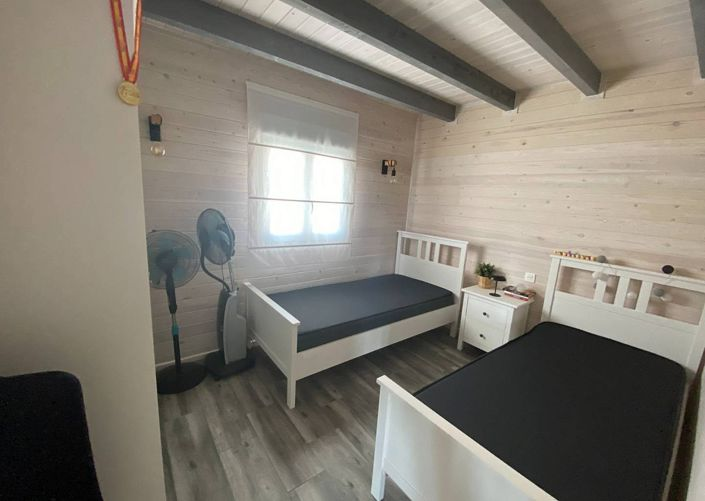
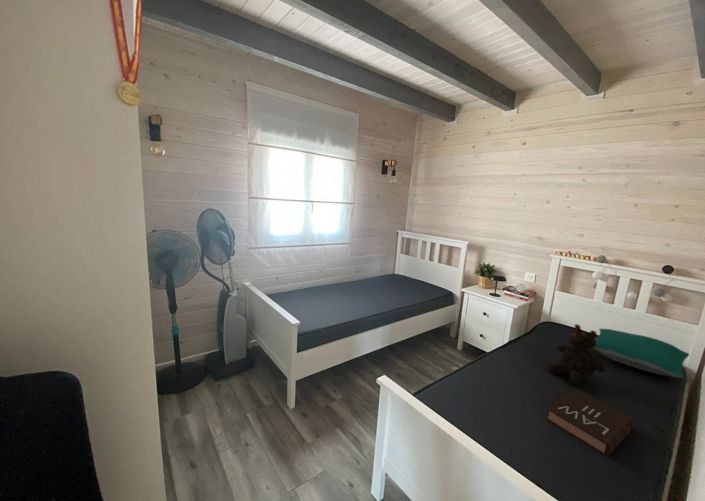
+ pillow [592,328,690,379]
+ book [544,388,637,457]
+ teddy bear [547,323,606,386]
